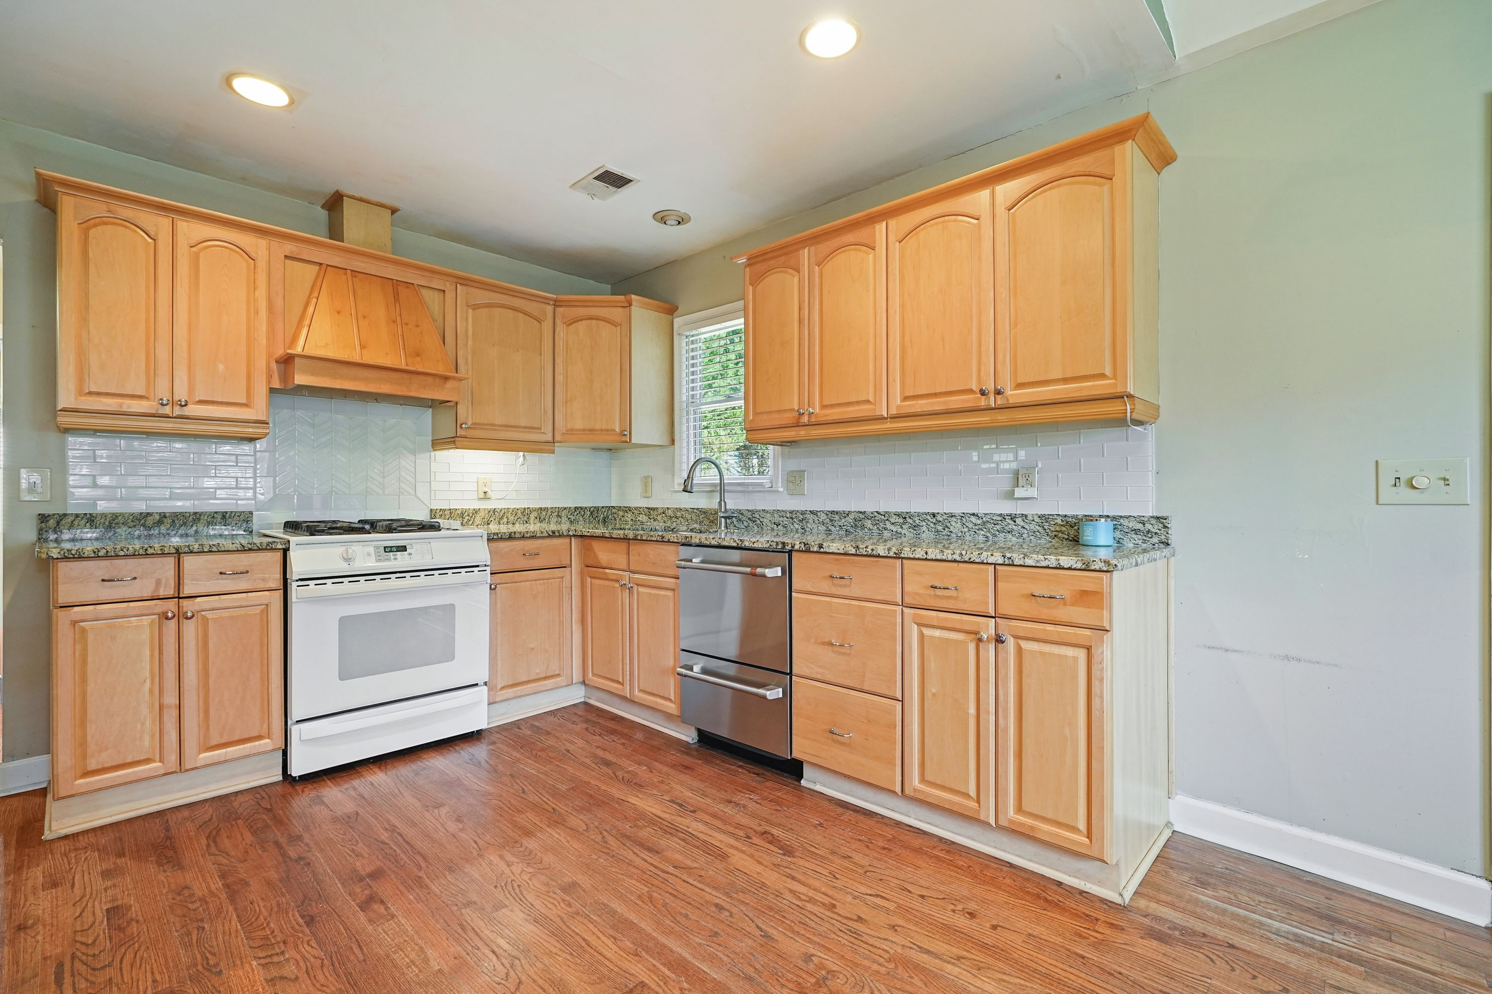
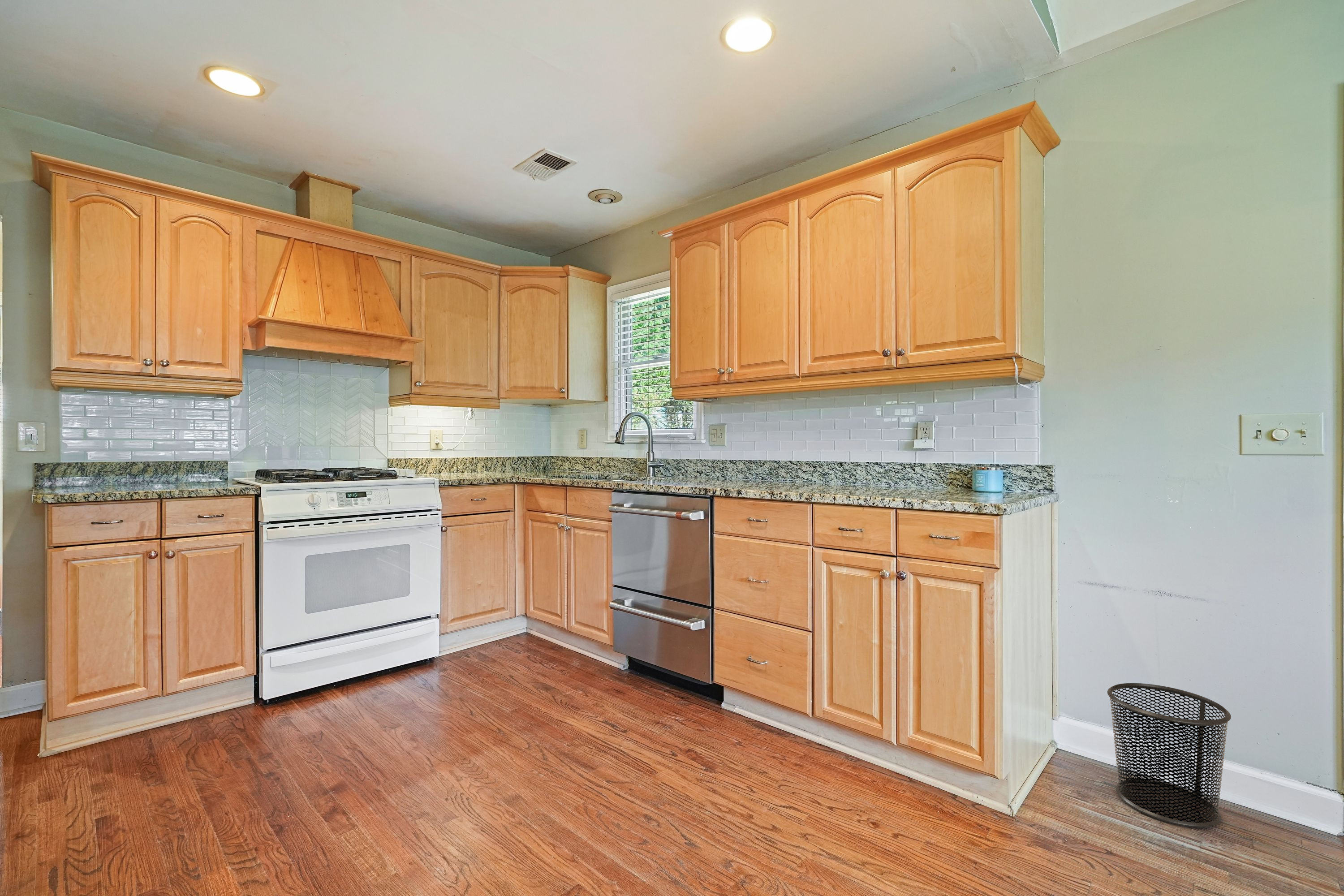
+ waste bin [1107,683,1232,828]
